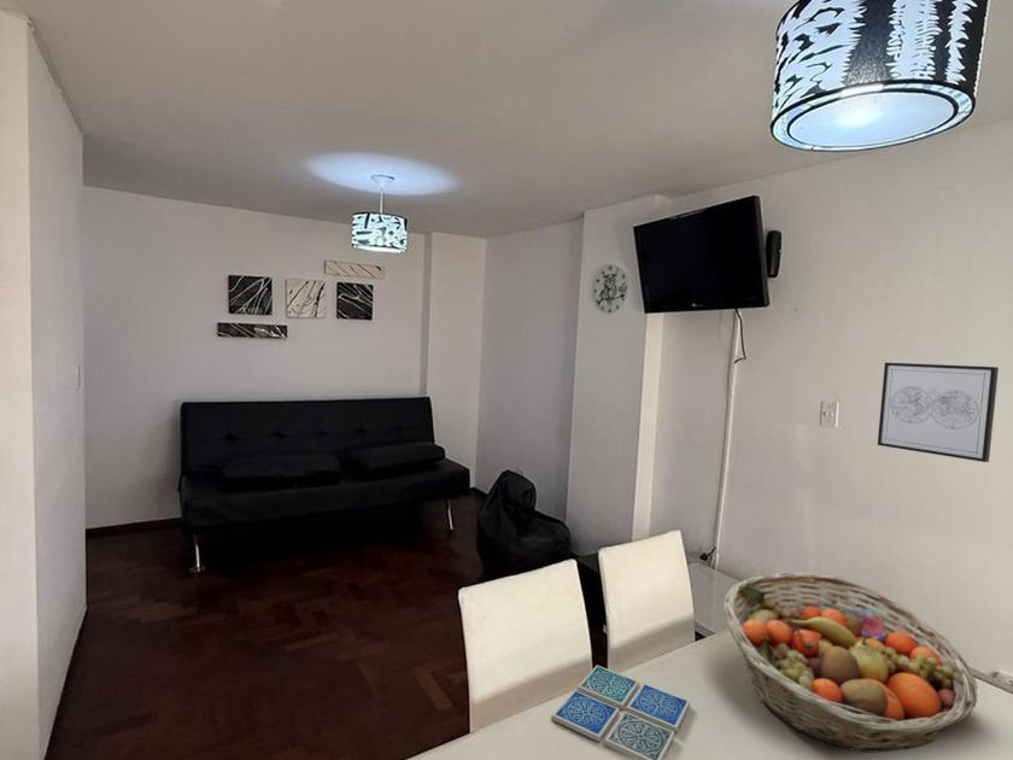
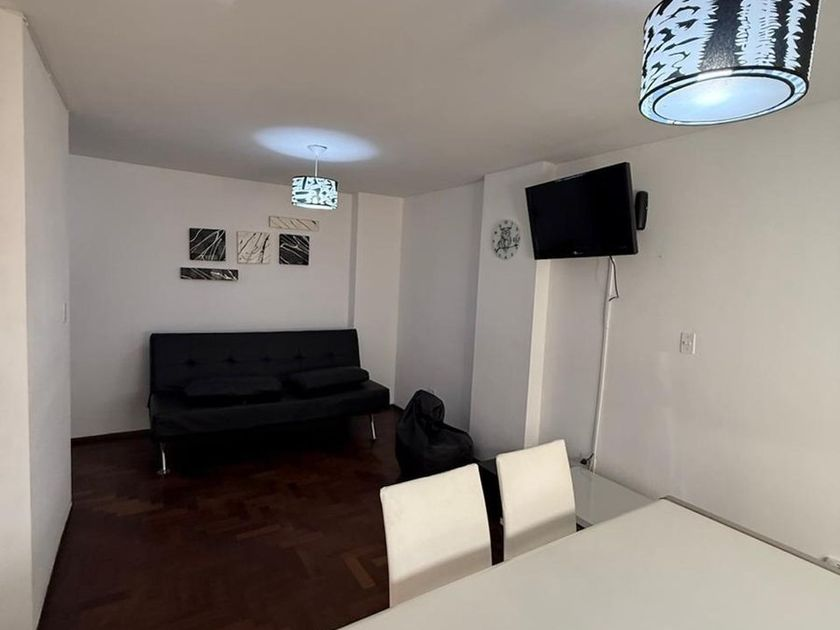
- fruit basket [722,571,978,754]
- wall art [877,362,1000,463]
- drink coaster [551,665,691,760]
